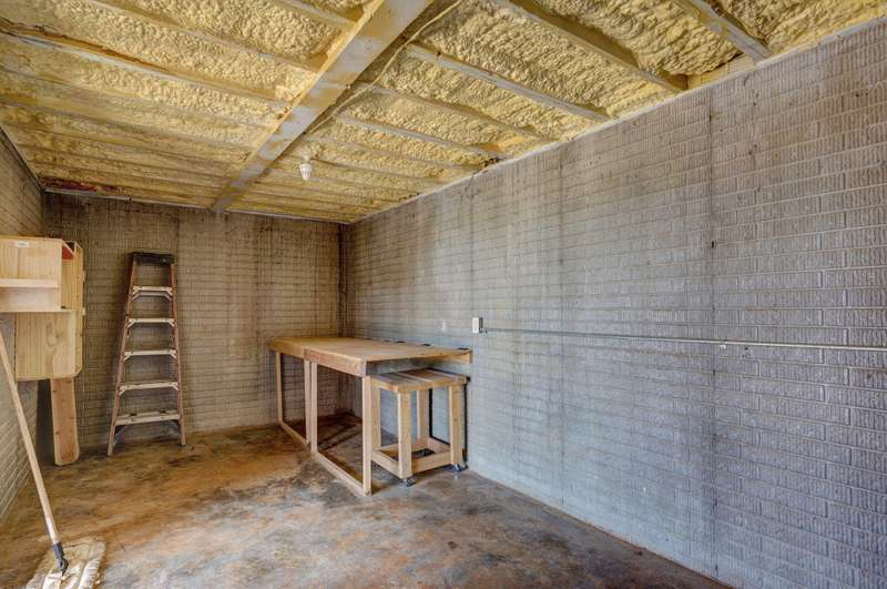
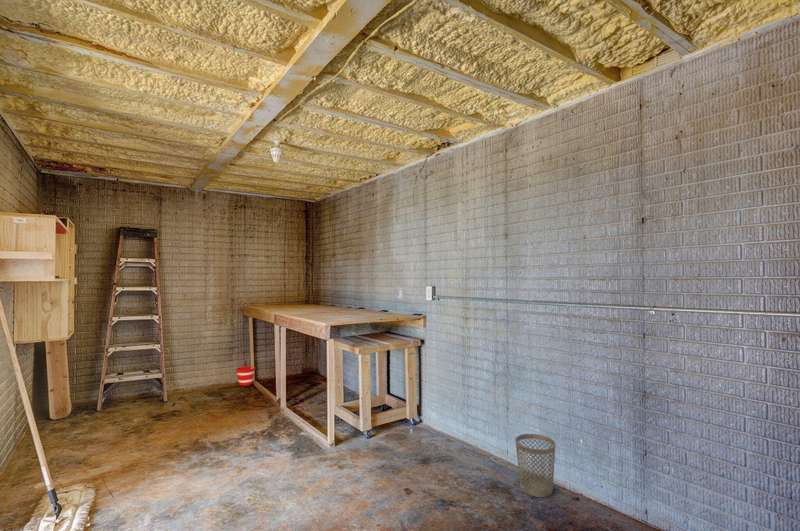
+ wastebasket [514,433,557,498]
+ bucket [235,359,256,387]
